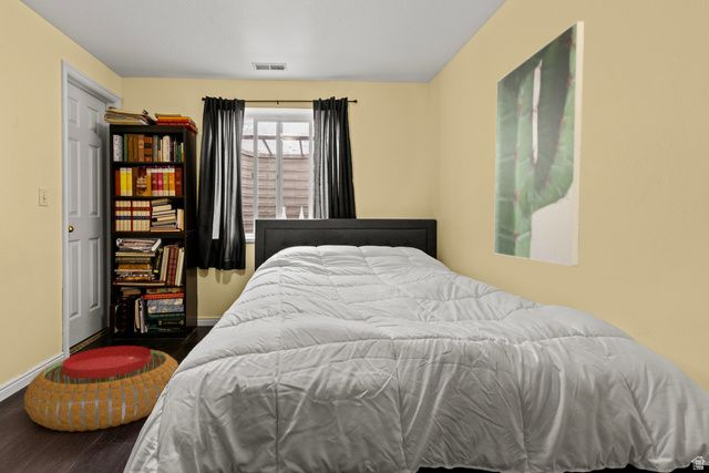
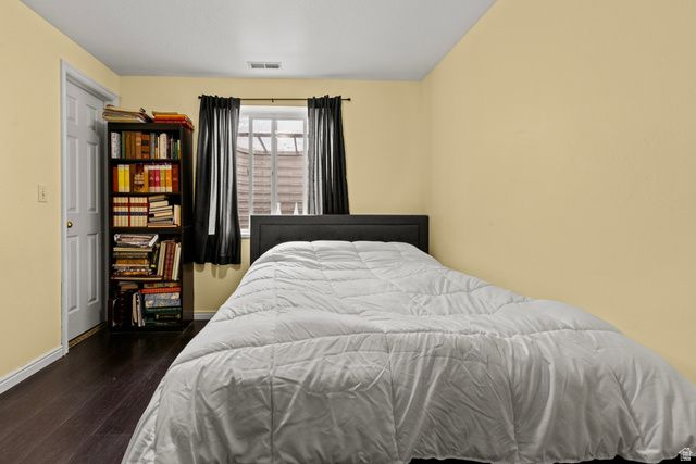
- pouf [23,345,179,432]
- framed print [493,20,585,267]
